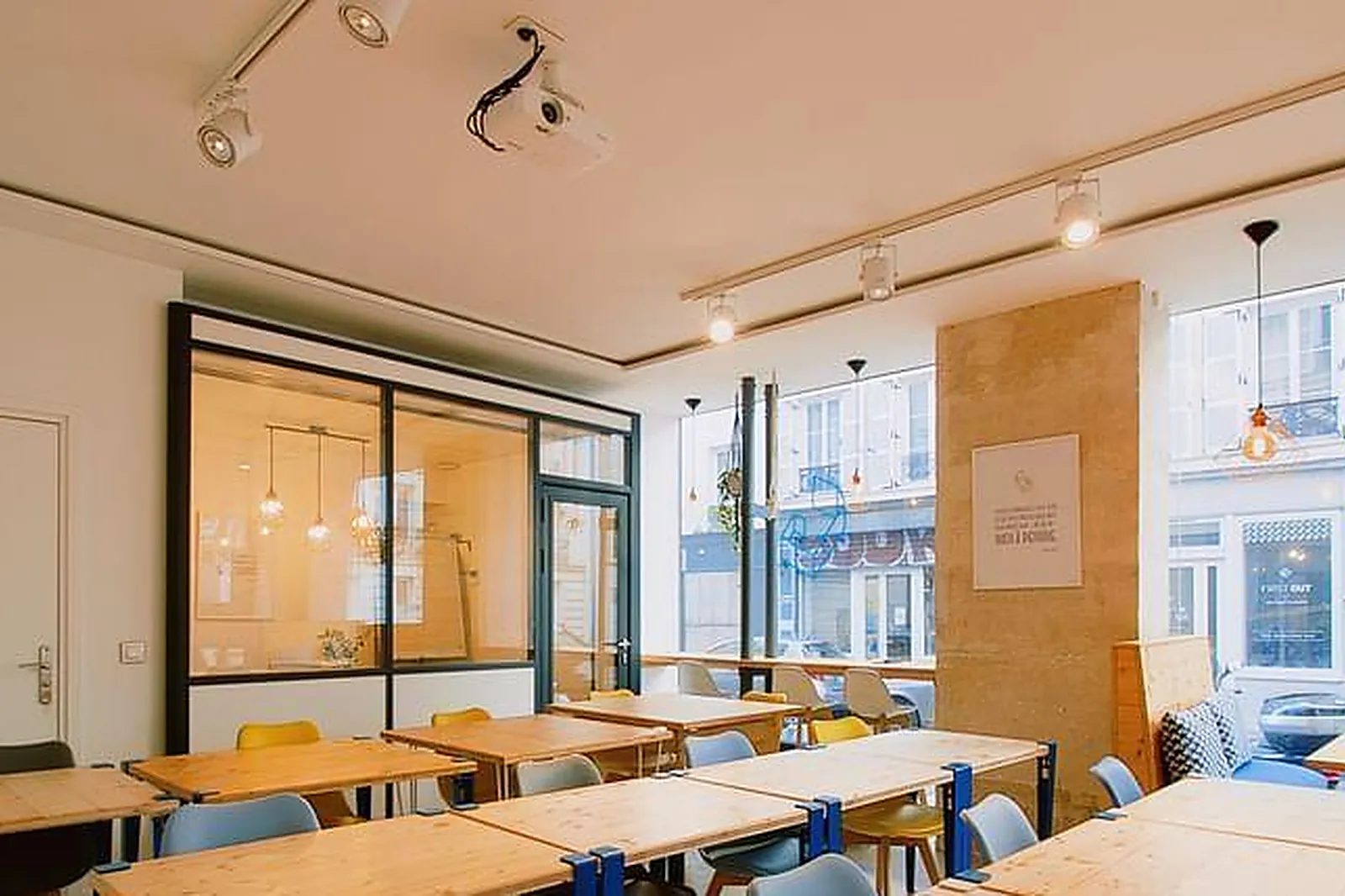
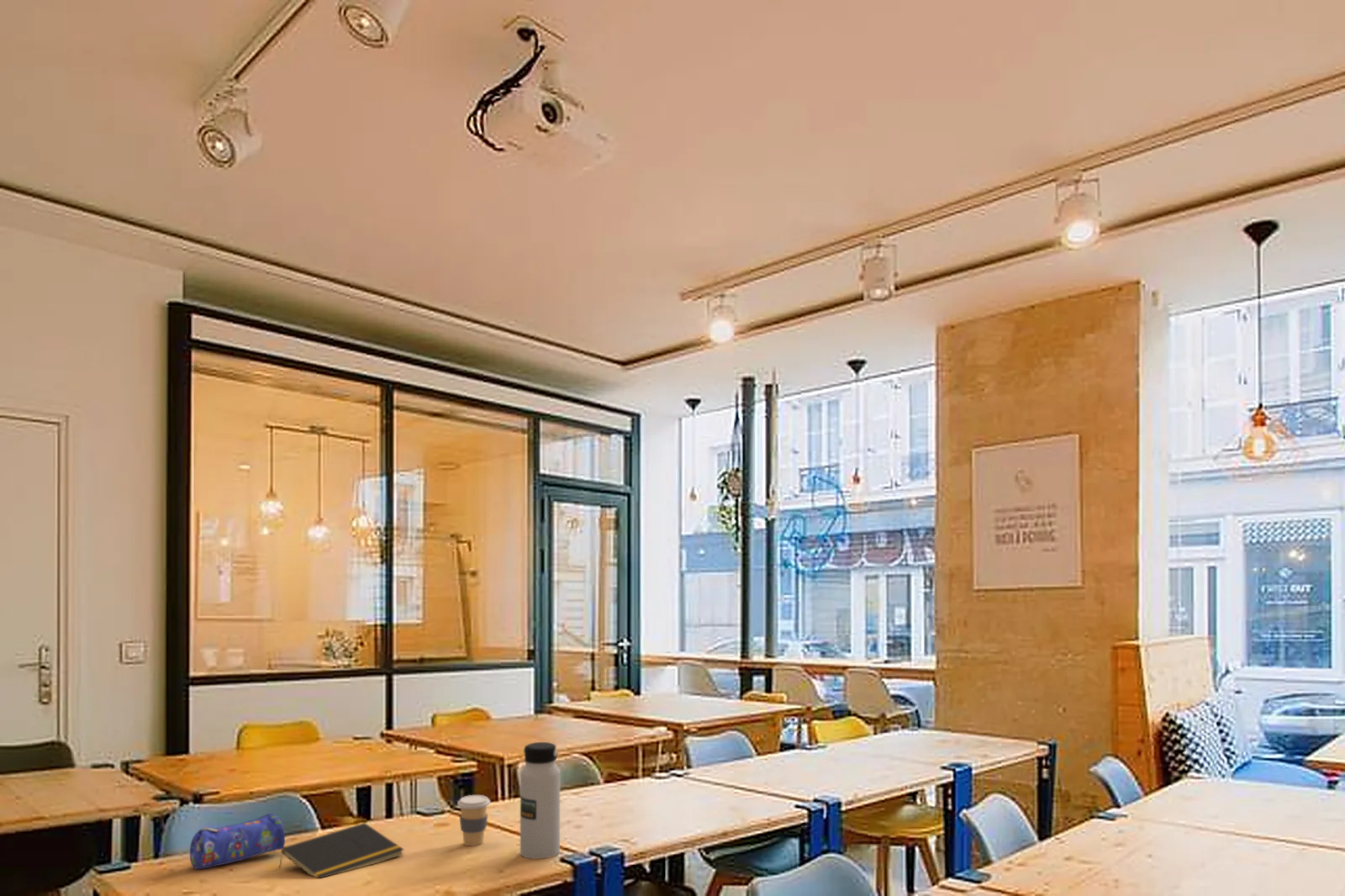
+ coffee cup [456,794,491,846]
+ notepad [278,822,404,879]
+ water bottle [520,741,561,860]
+ pencil case [189,813,286,870]
